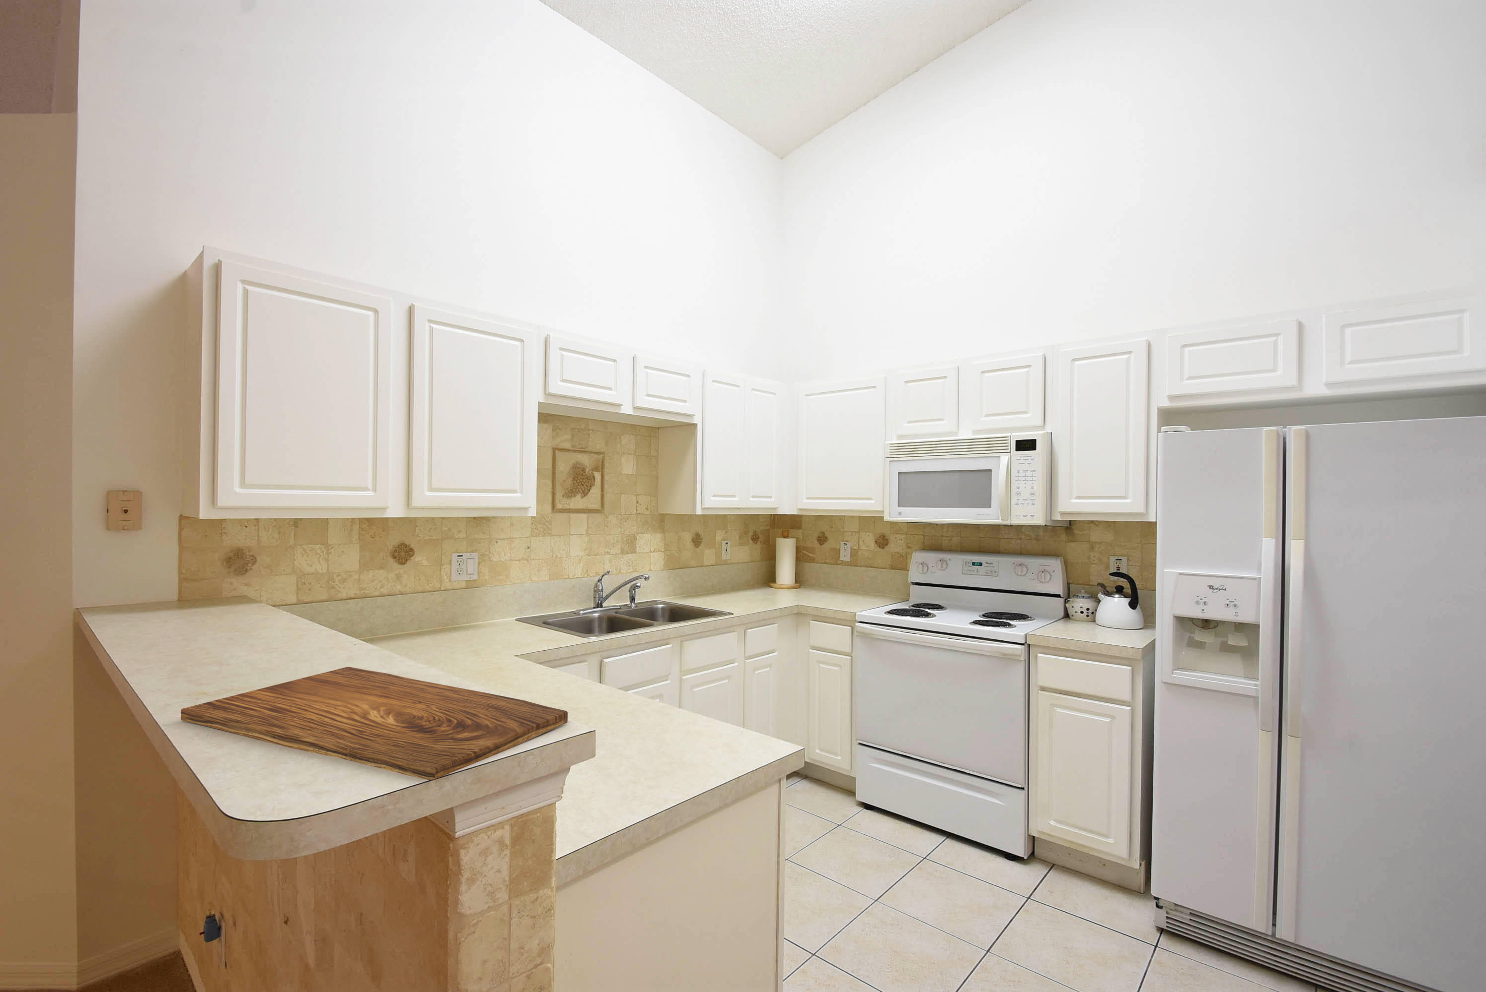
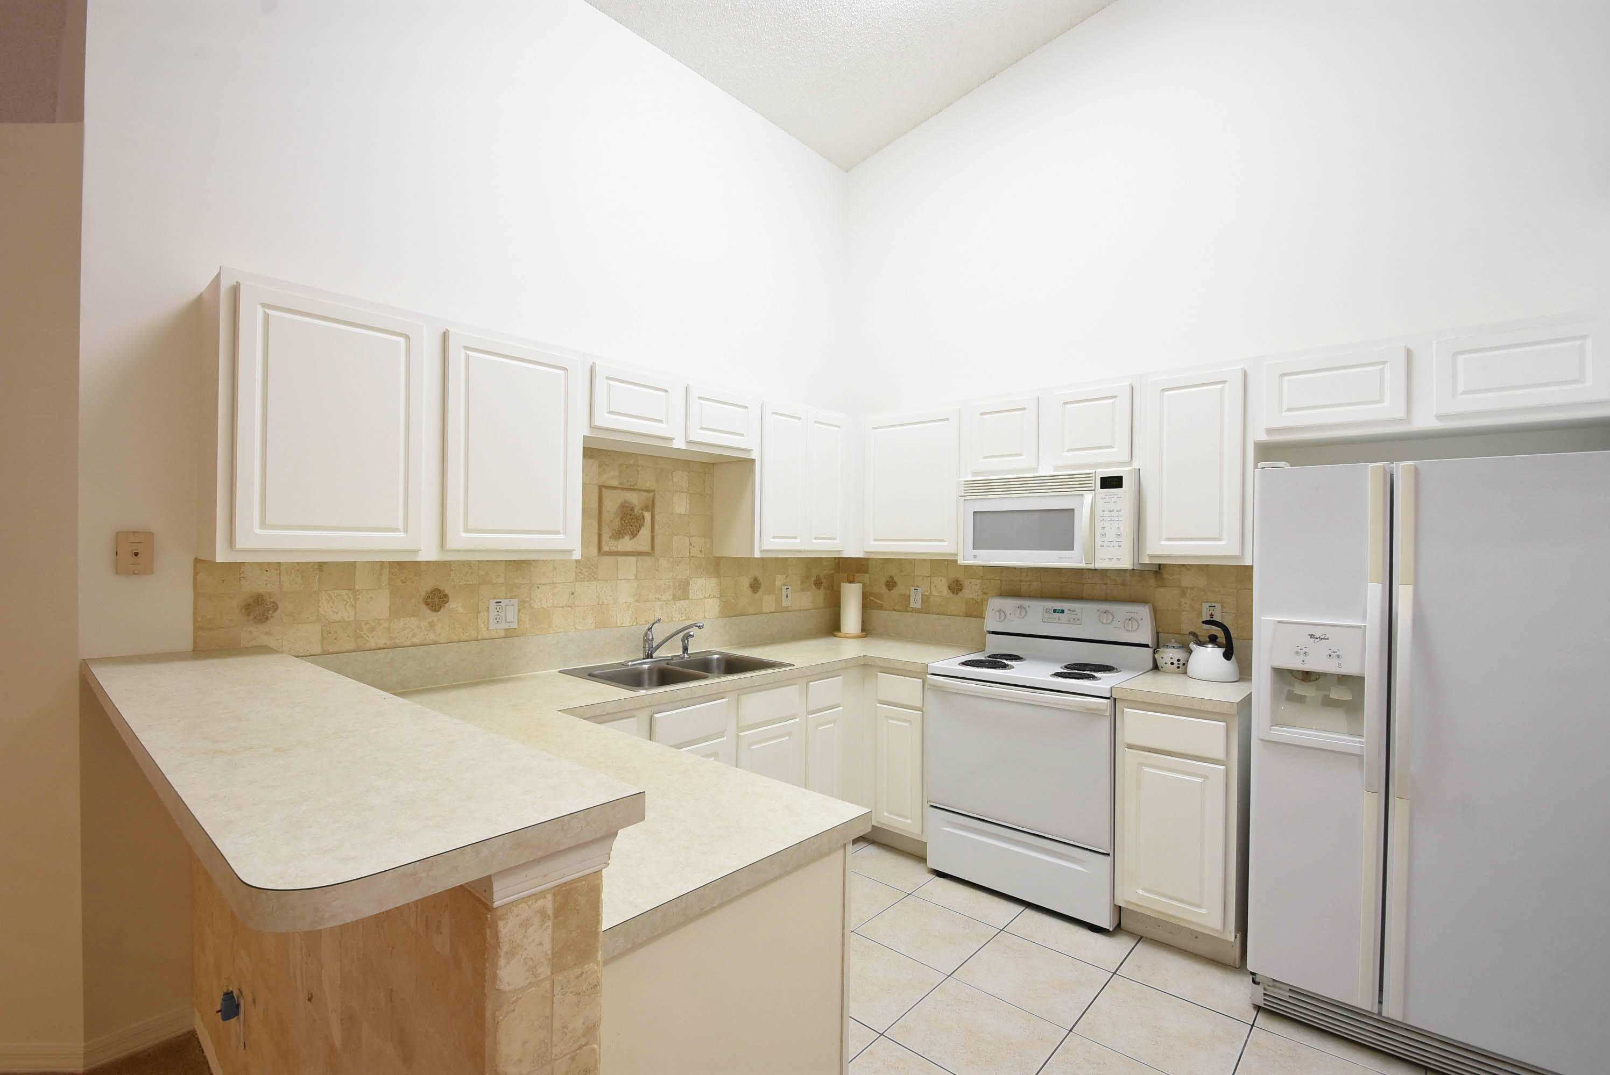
- cutting board [181,666,568,781]
